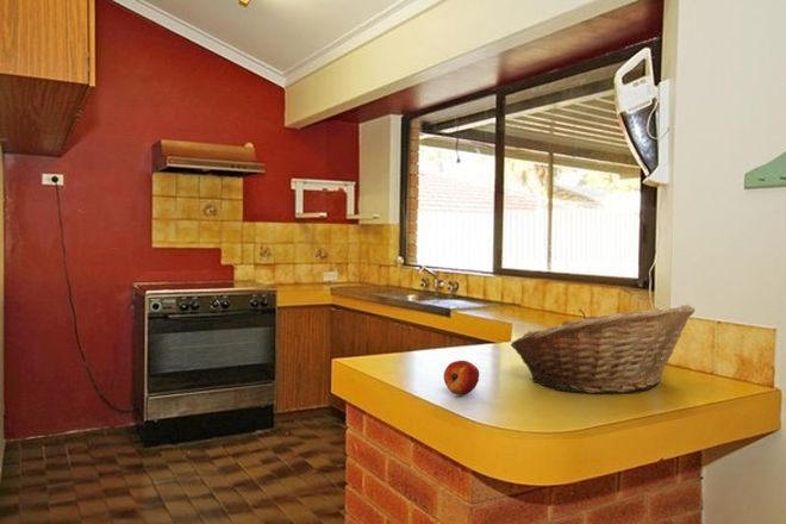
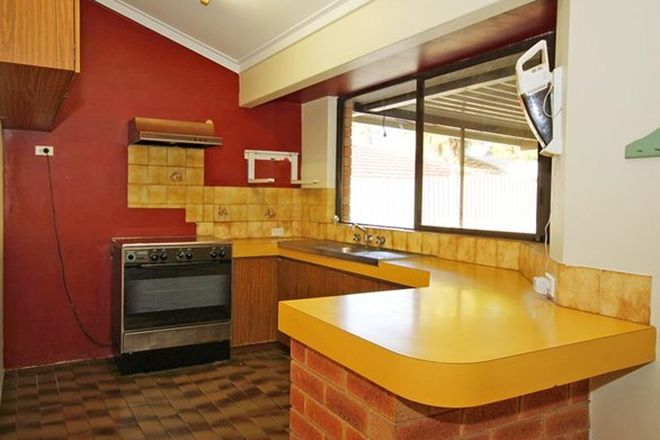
- apple [443,360,480,397]
- fruit basket [510,304,697,394]
